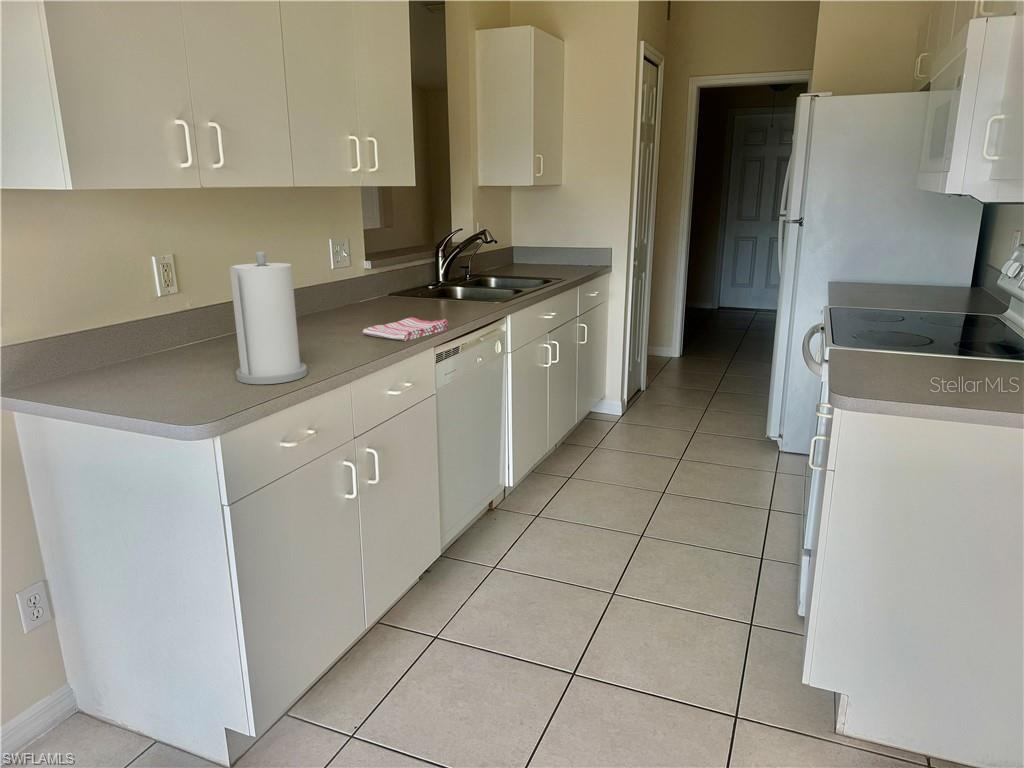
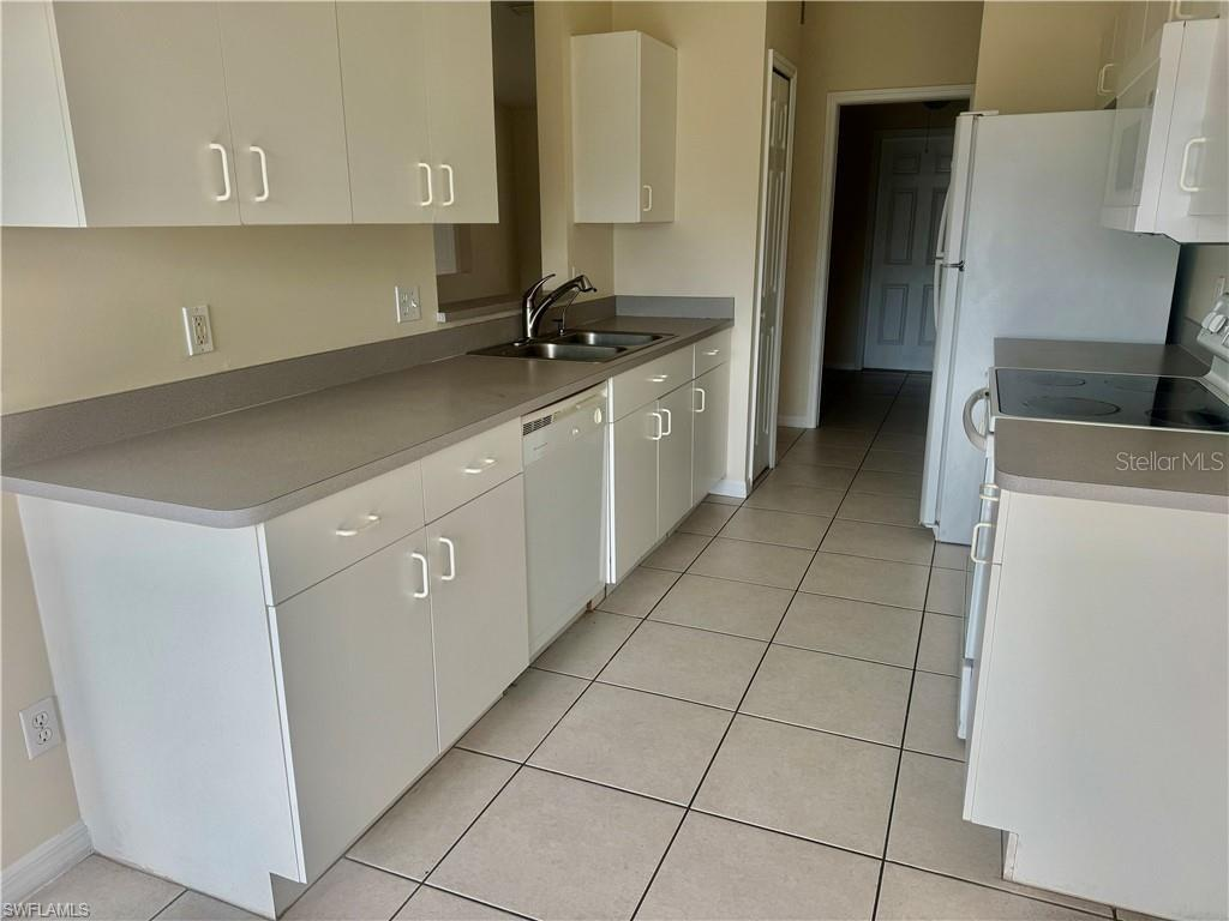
- dish towel [362,316,448,342]
- paper towel [228,250,308,385]
